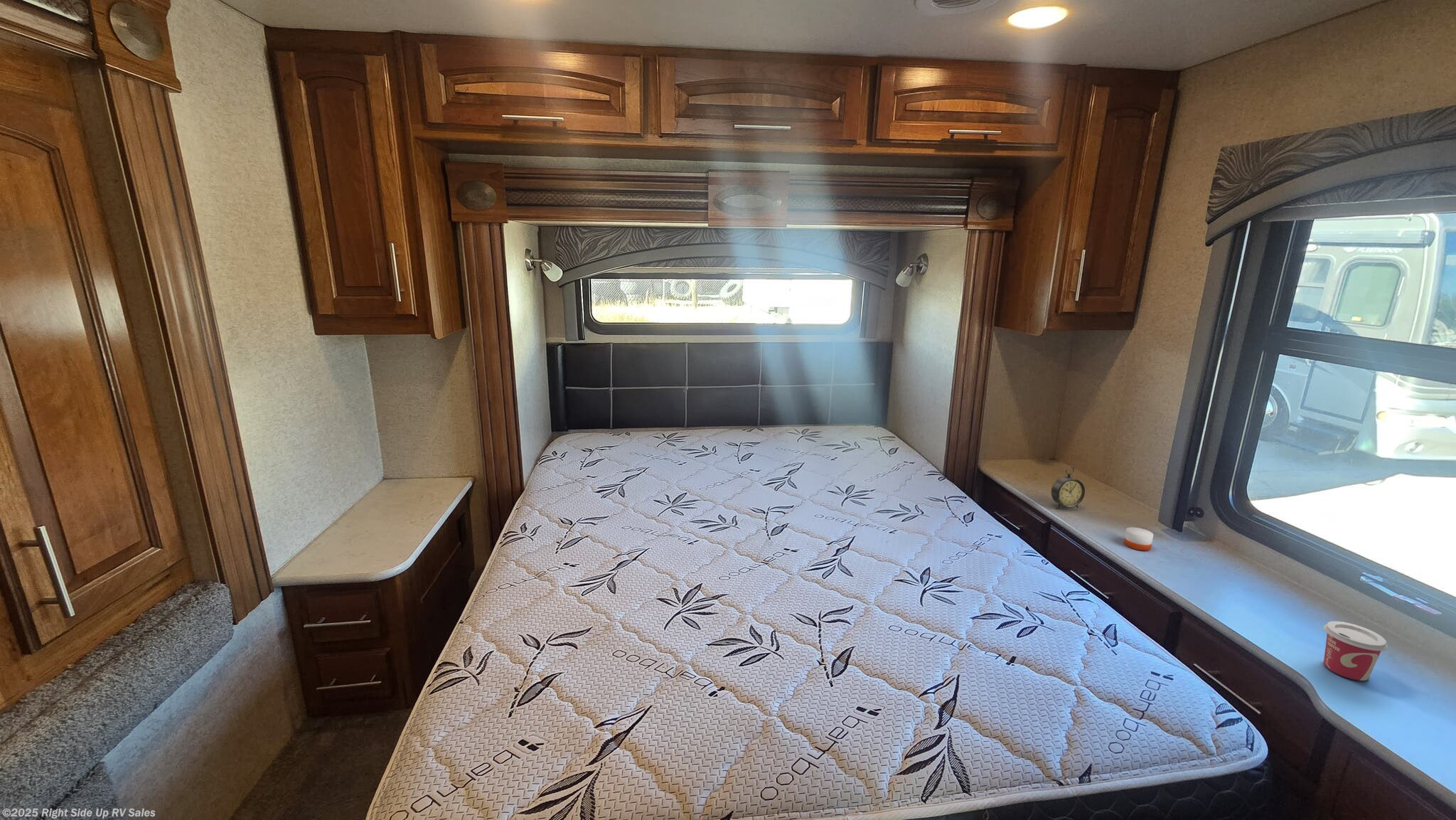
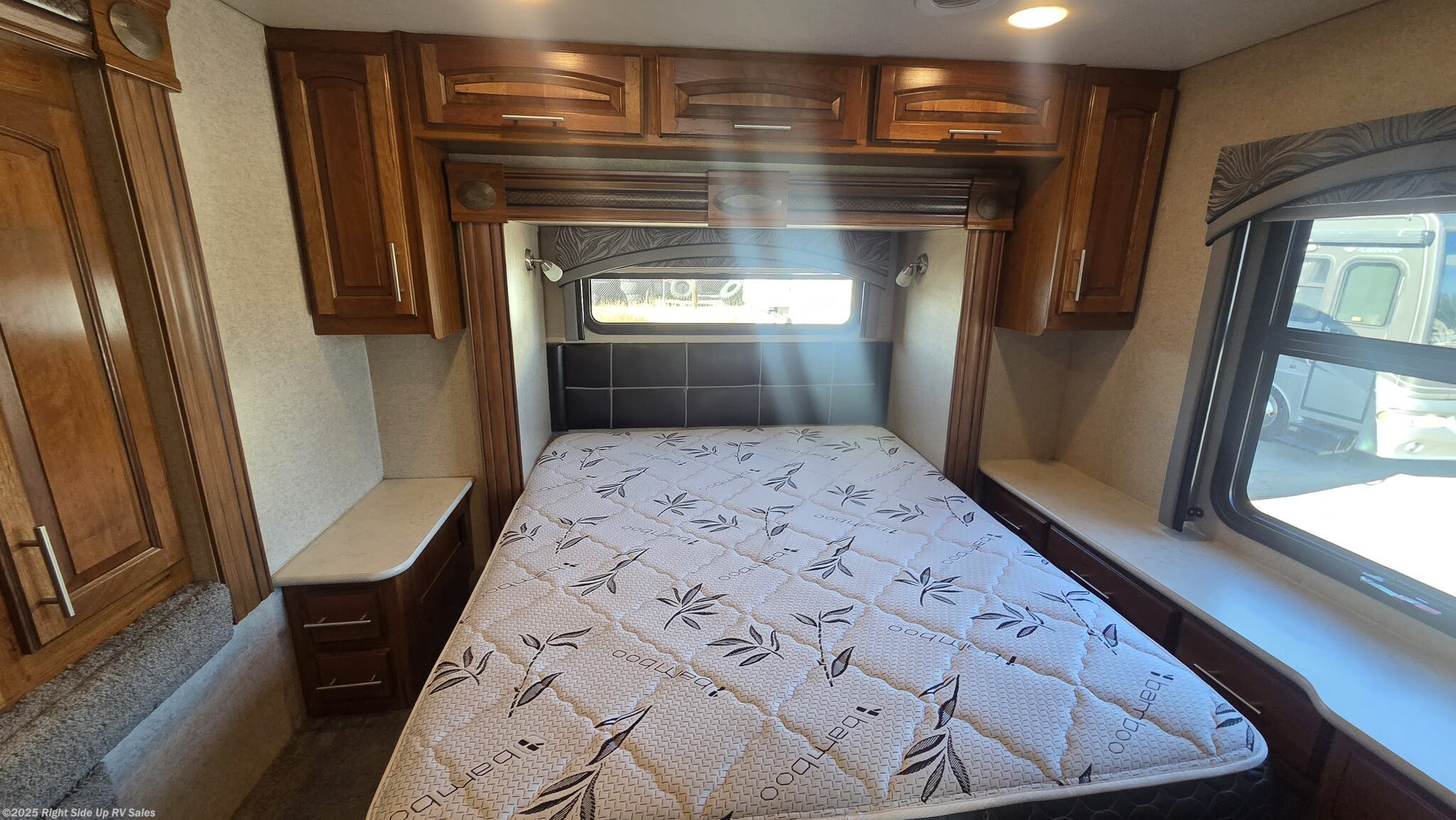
- candle [1123,522,1154,551]
- alarm clock [1051,466,1086,510]
- cup [1323,621,1388,681]
